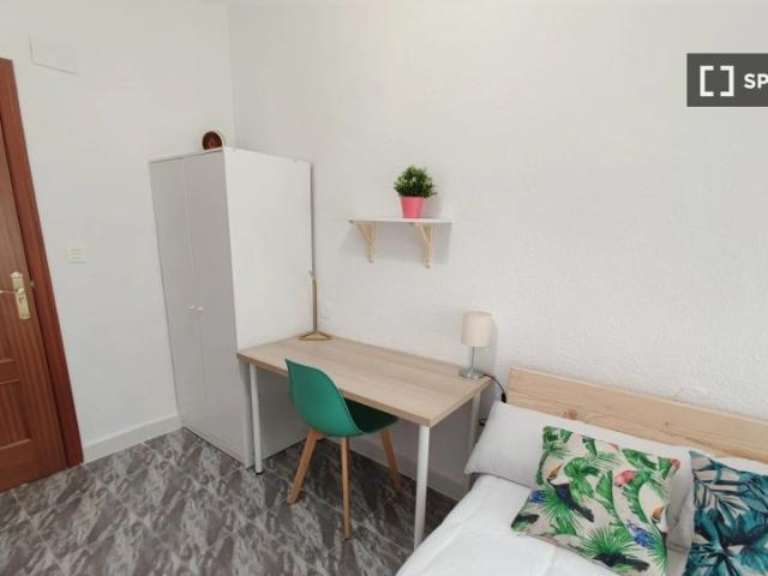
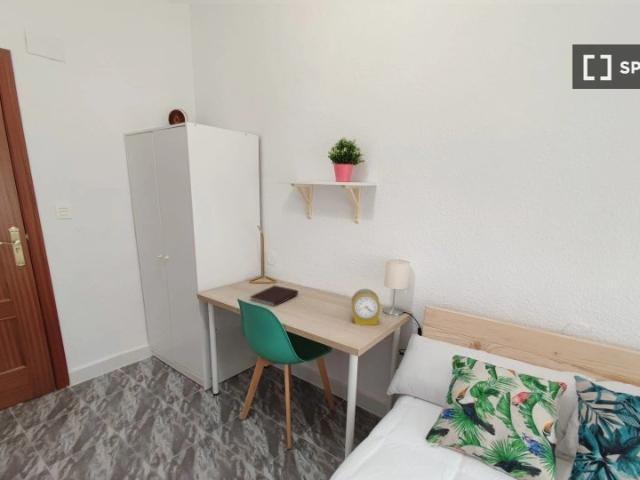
+ notebook [249,284,299,308]
+ alarm clock [351,288,381,326]
